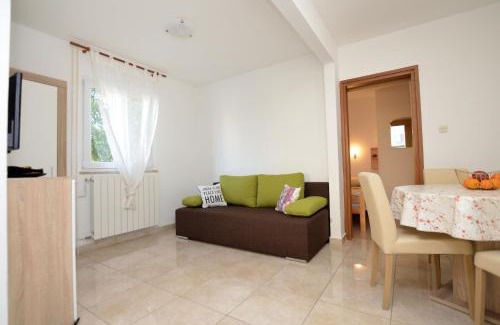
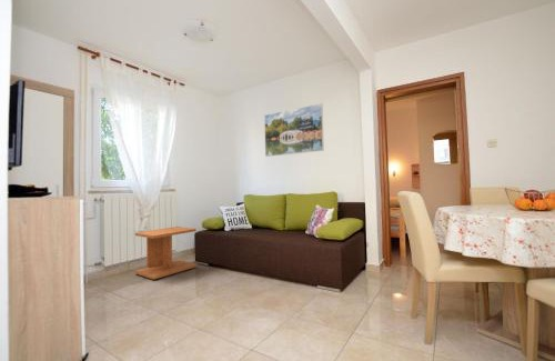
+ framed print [263,102,325,158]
+ side table [134,225,198,280]
